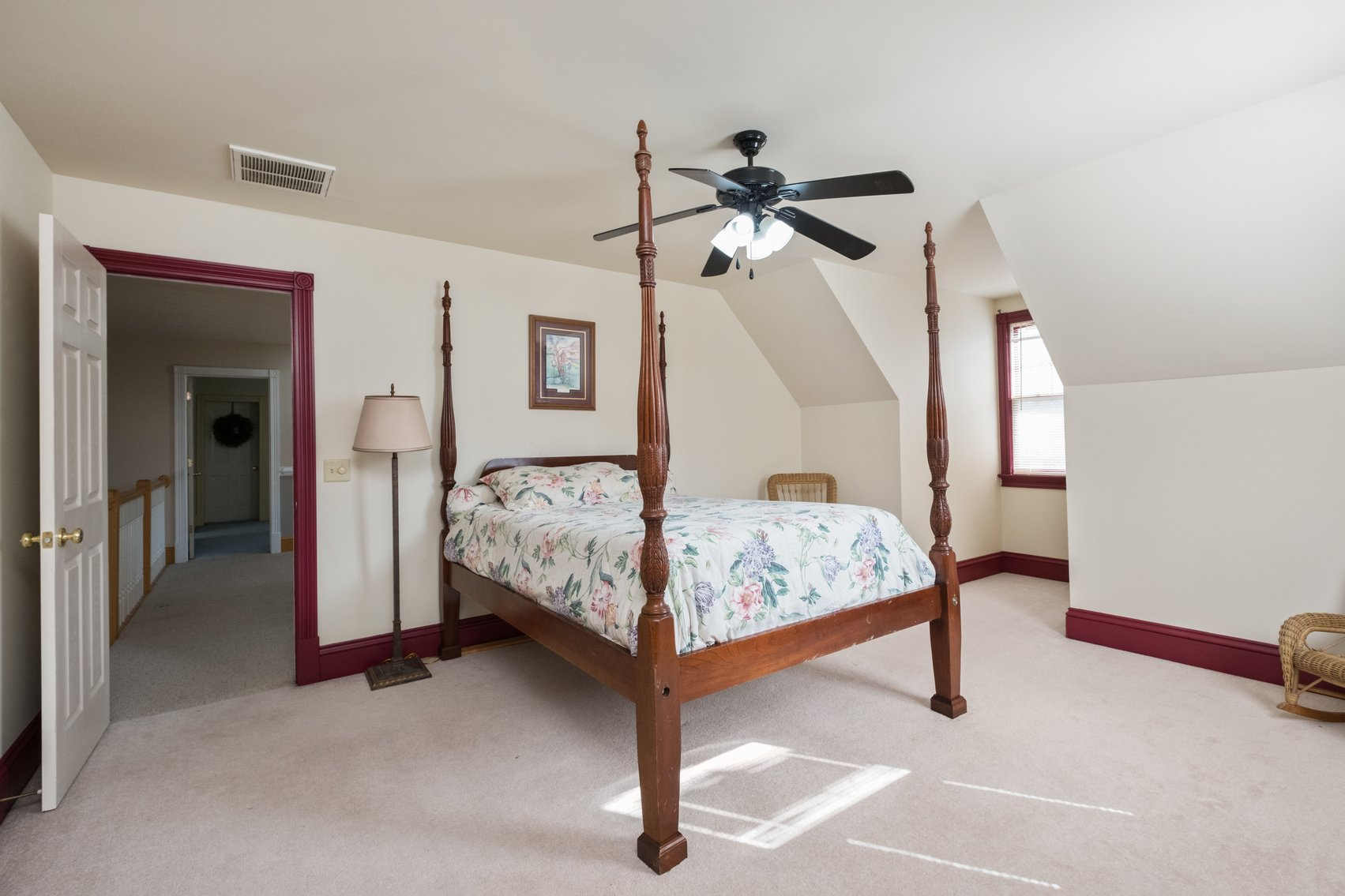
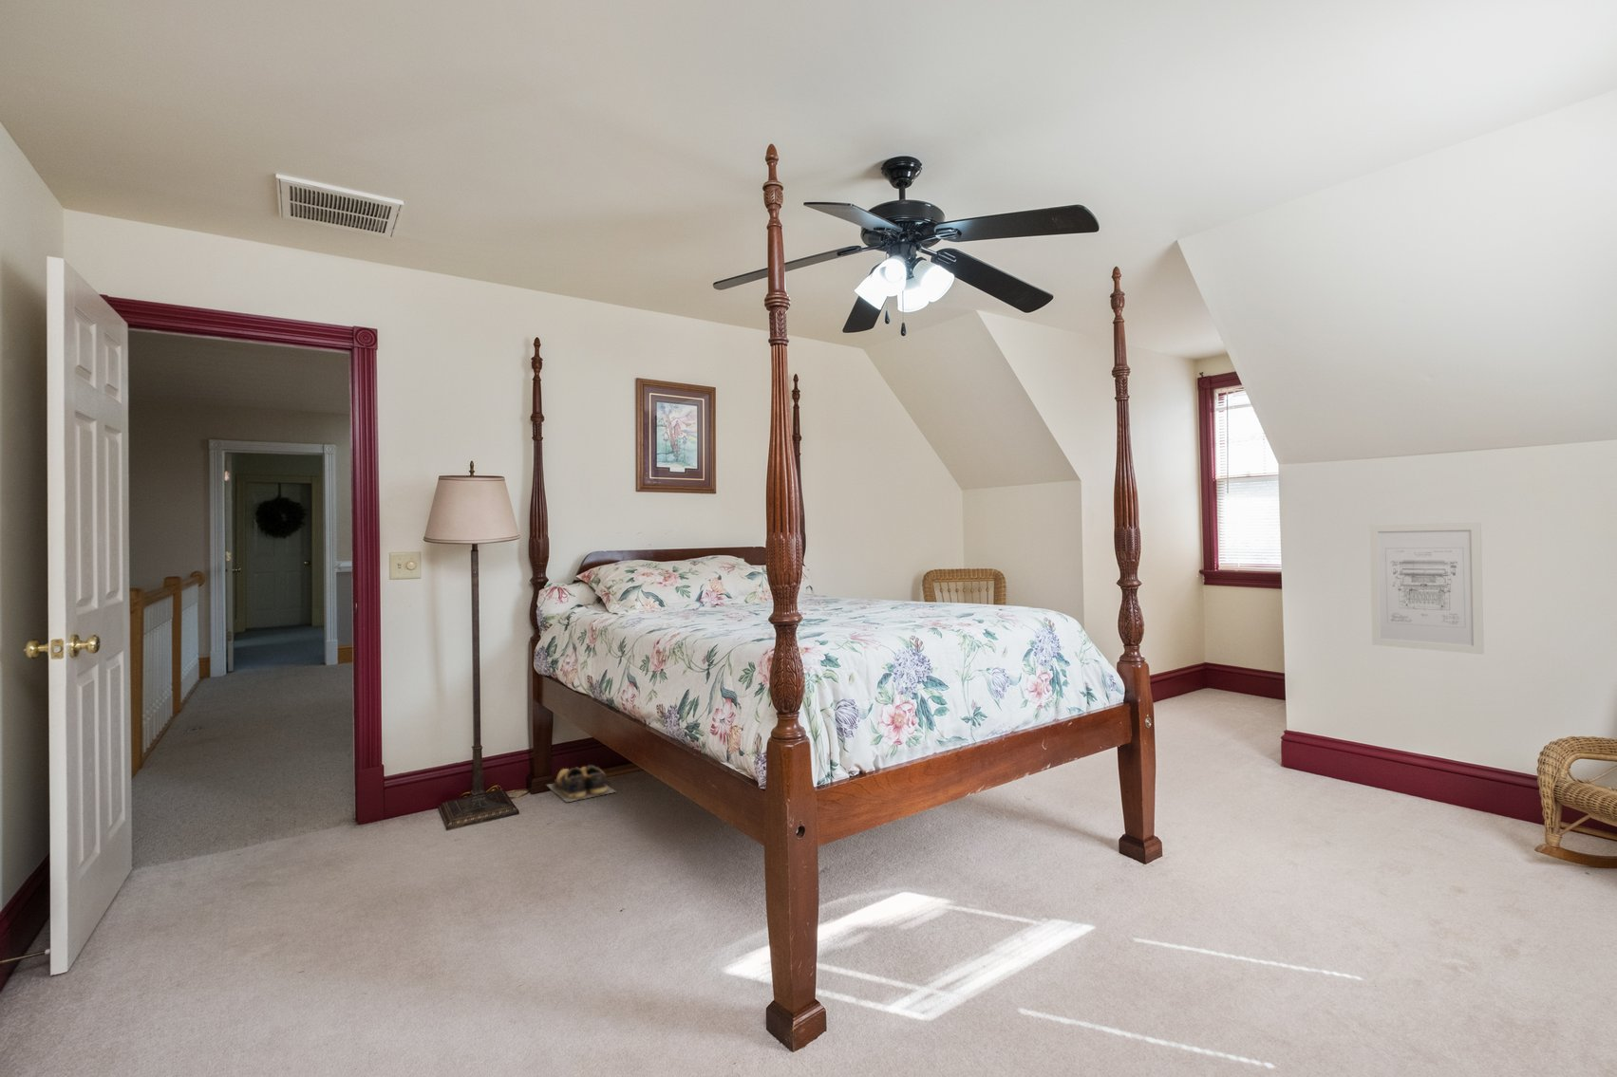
+ shoes [545,763,617,803]
+ wall art [1369,522,1485,655]
